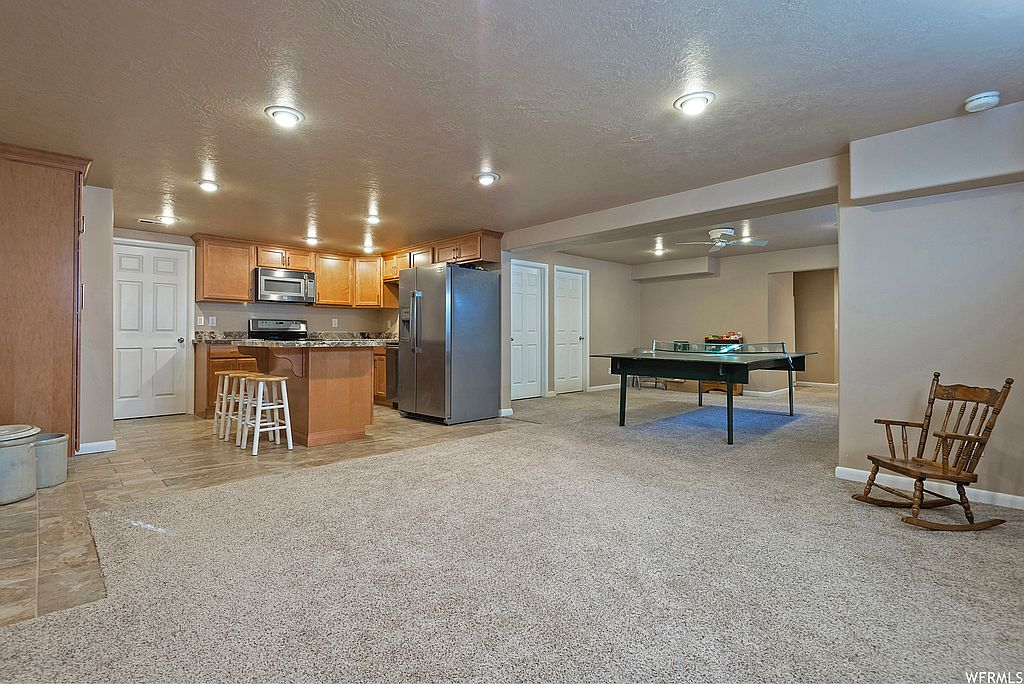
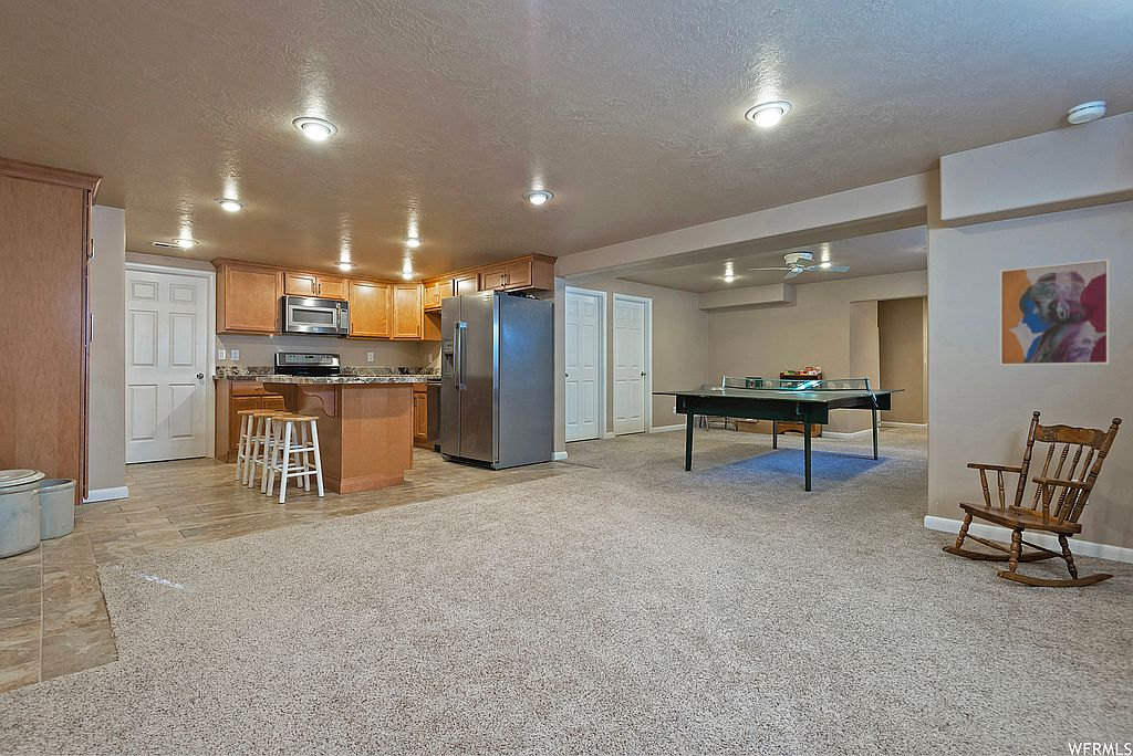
+ wall art [999,258,1110,367]
